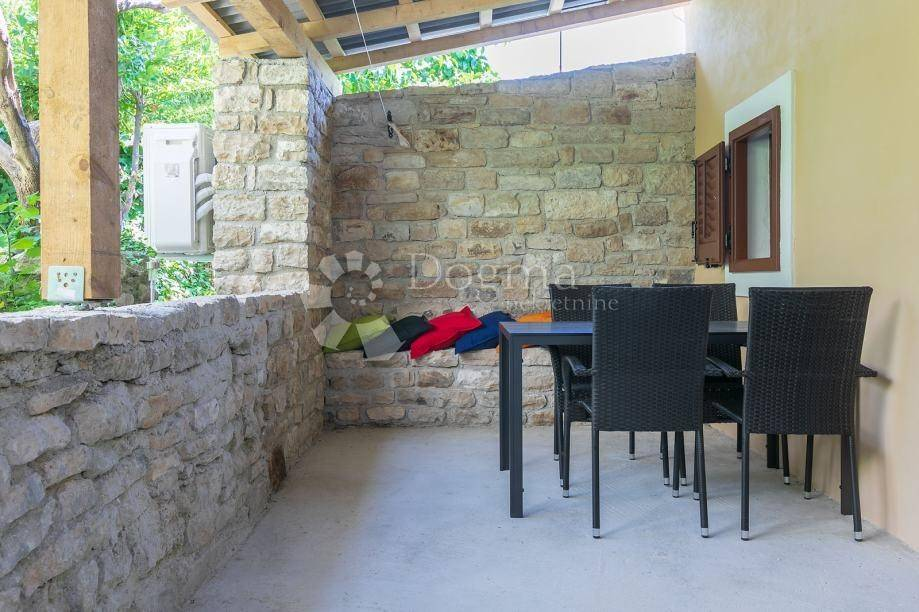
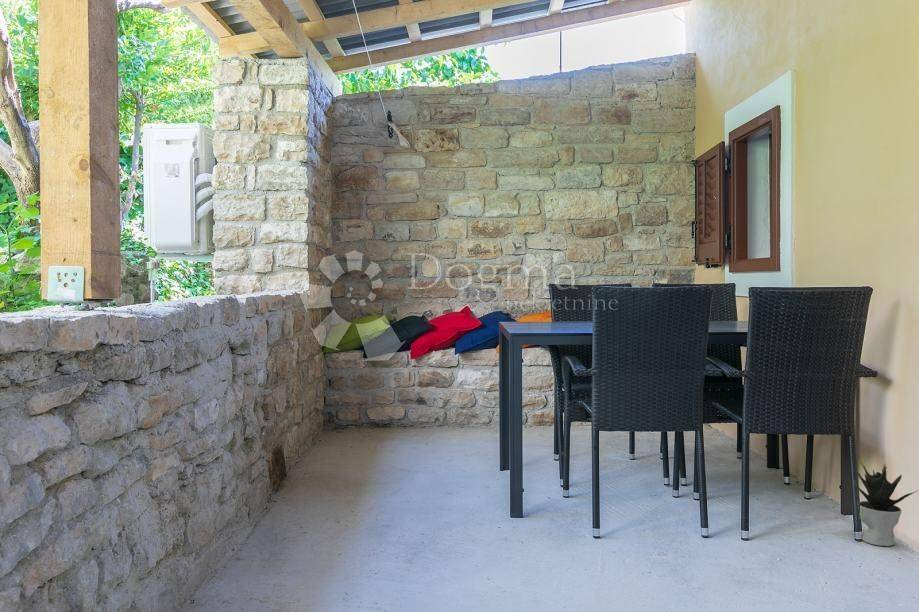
+ potted plant [852,461,919,547]
